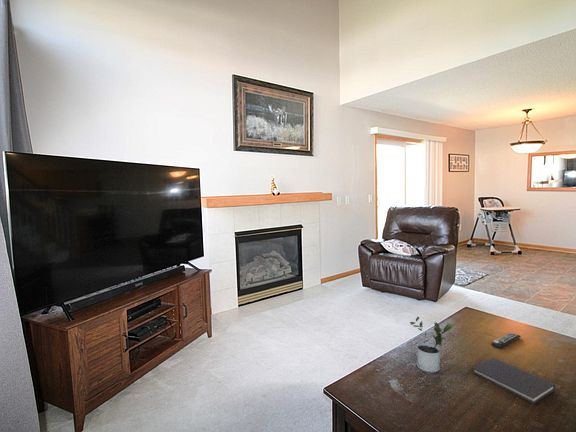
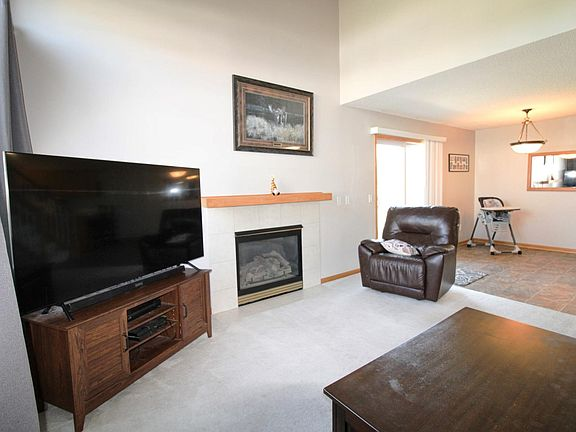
- remote control [491,331,522,350]
- potted plant [409,316,453,374]
- diary [471,357,556,405]
